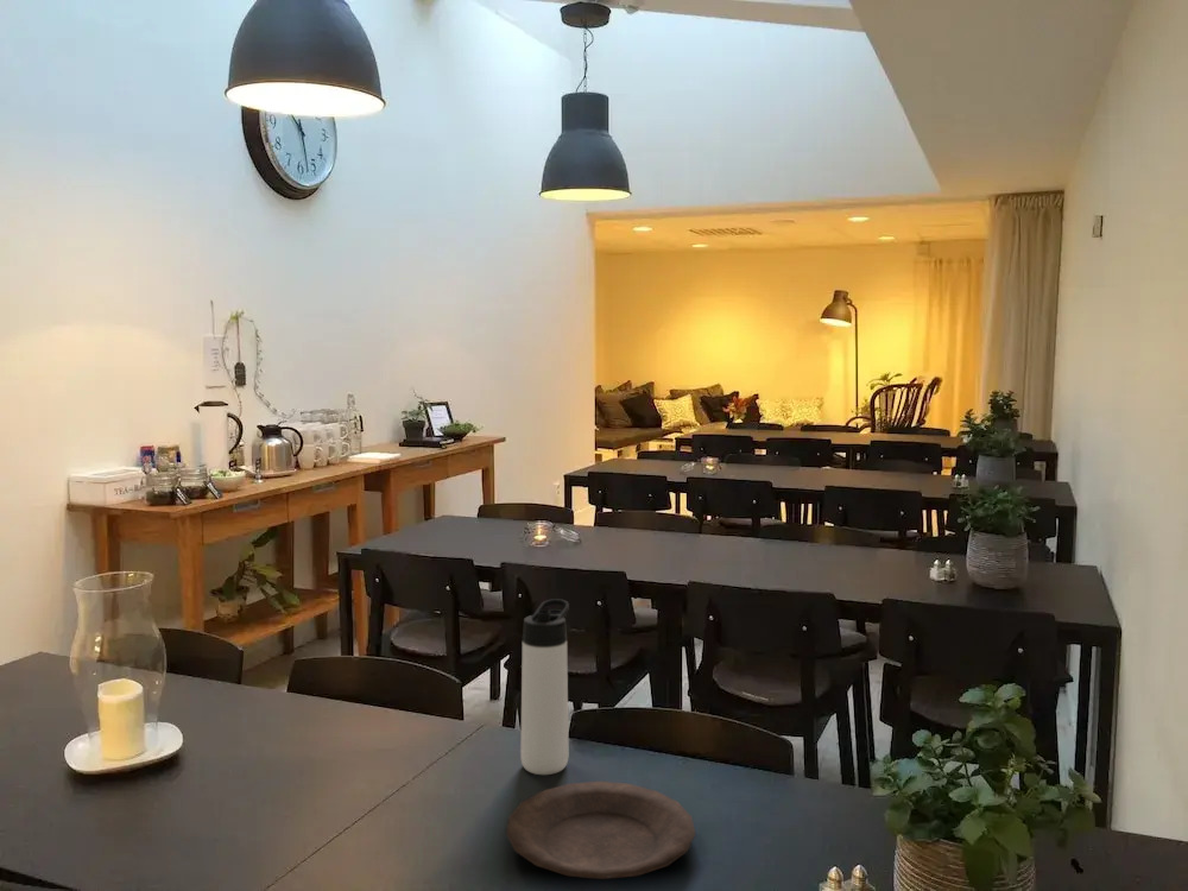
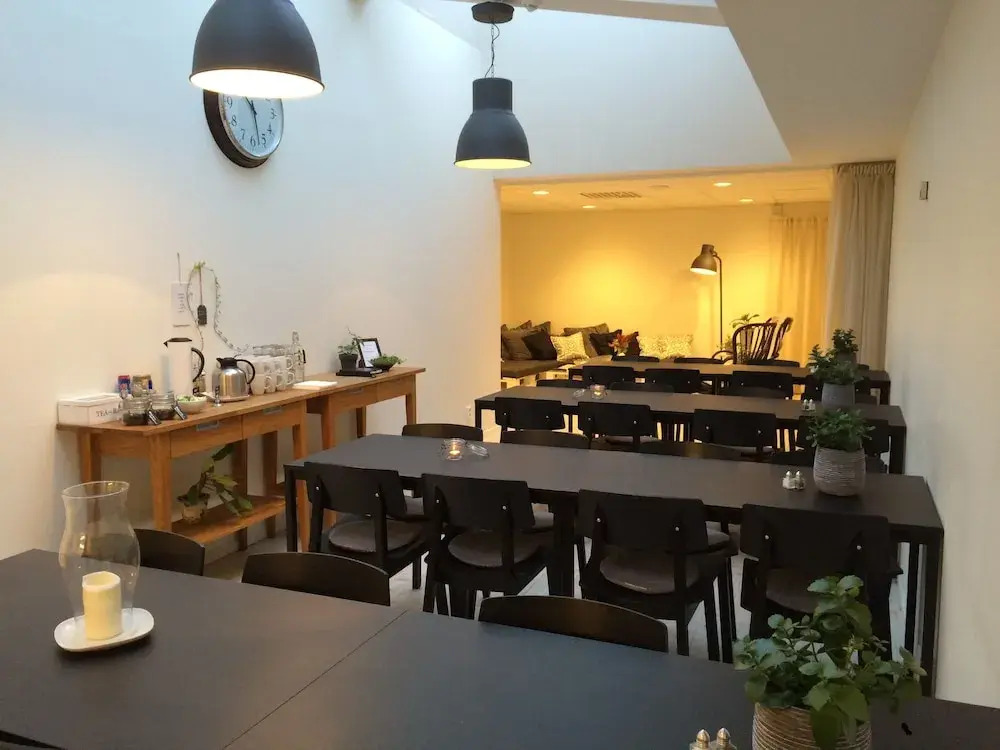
- plate [505,781,696,880]
- thermos bottle [519,598,570,776]
